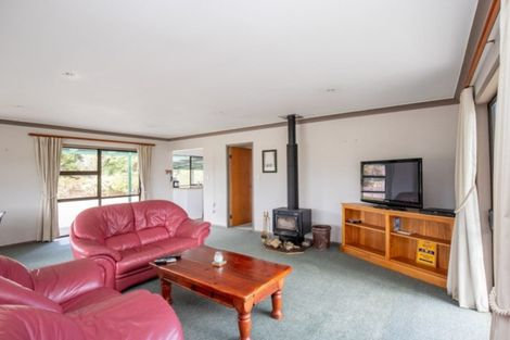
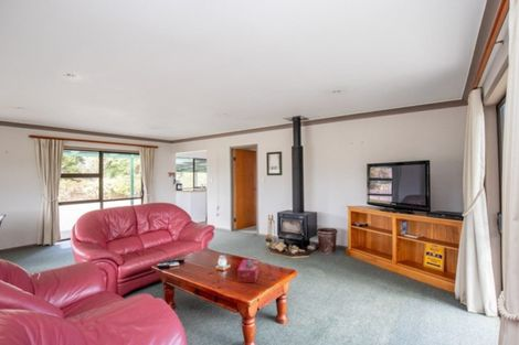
+ tissue box [236,258,261,283]
